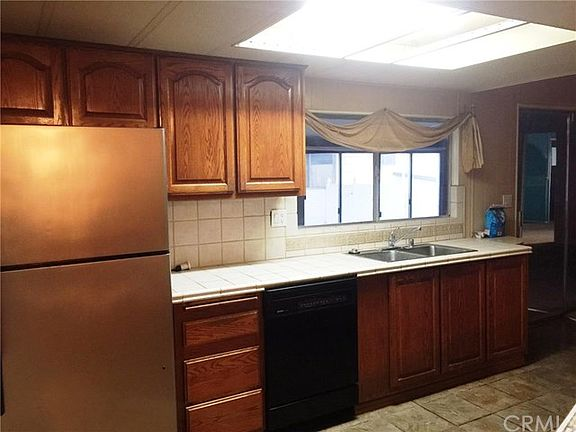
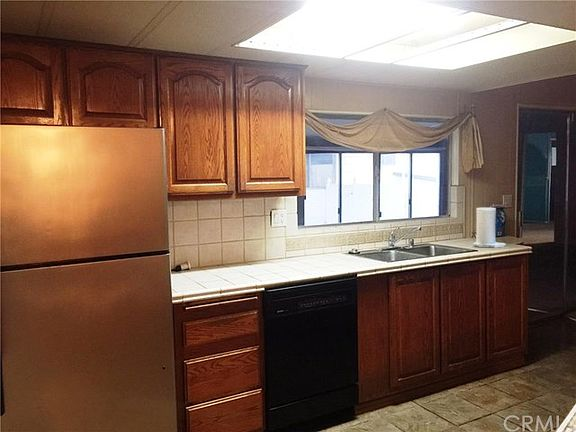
+ paper towel [472,207,506,249]
